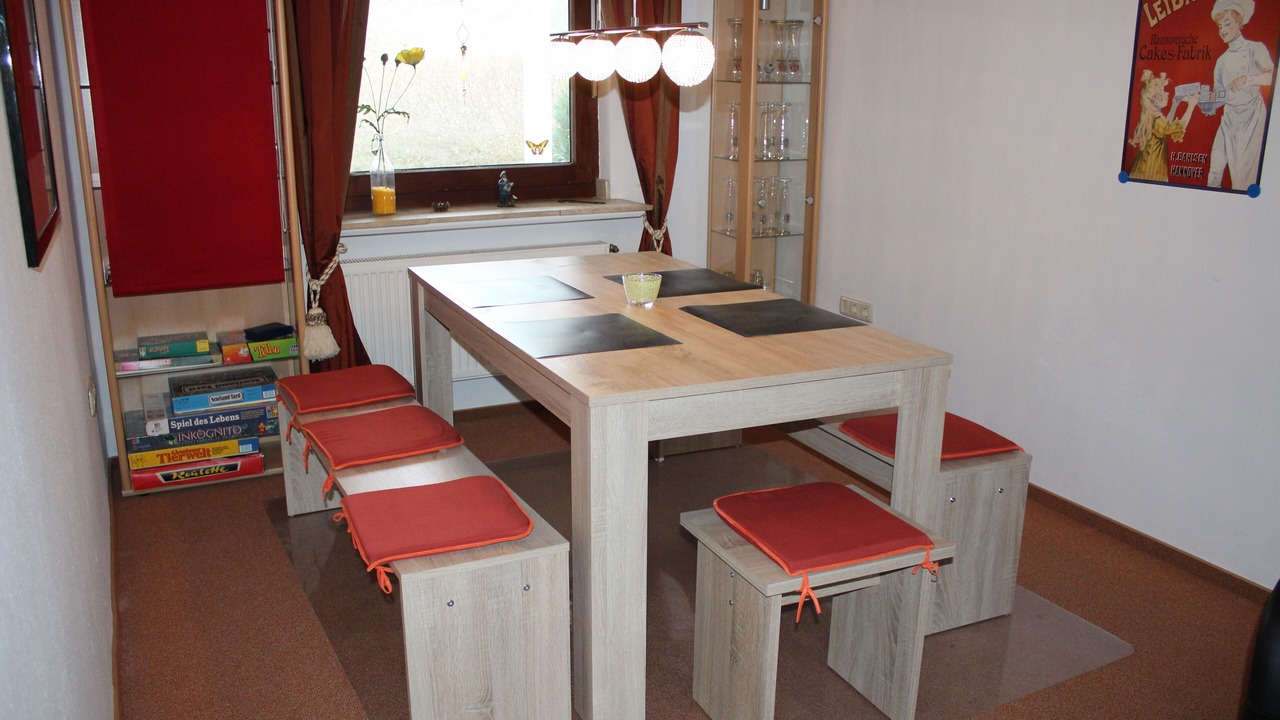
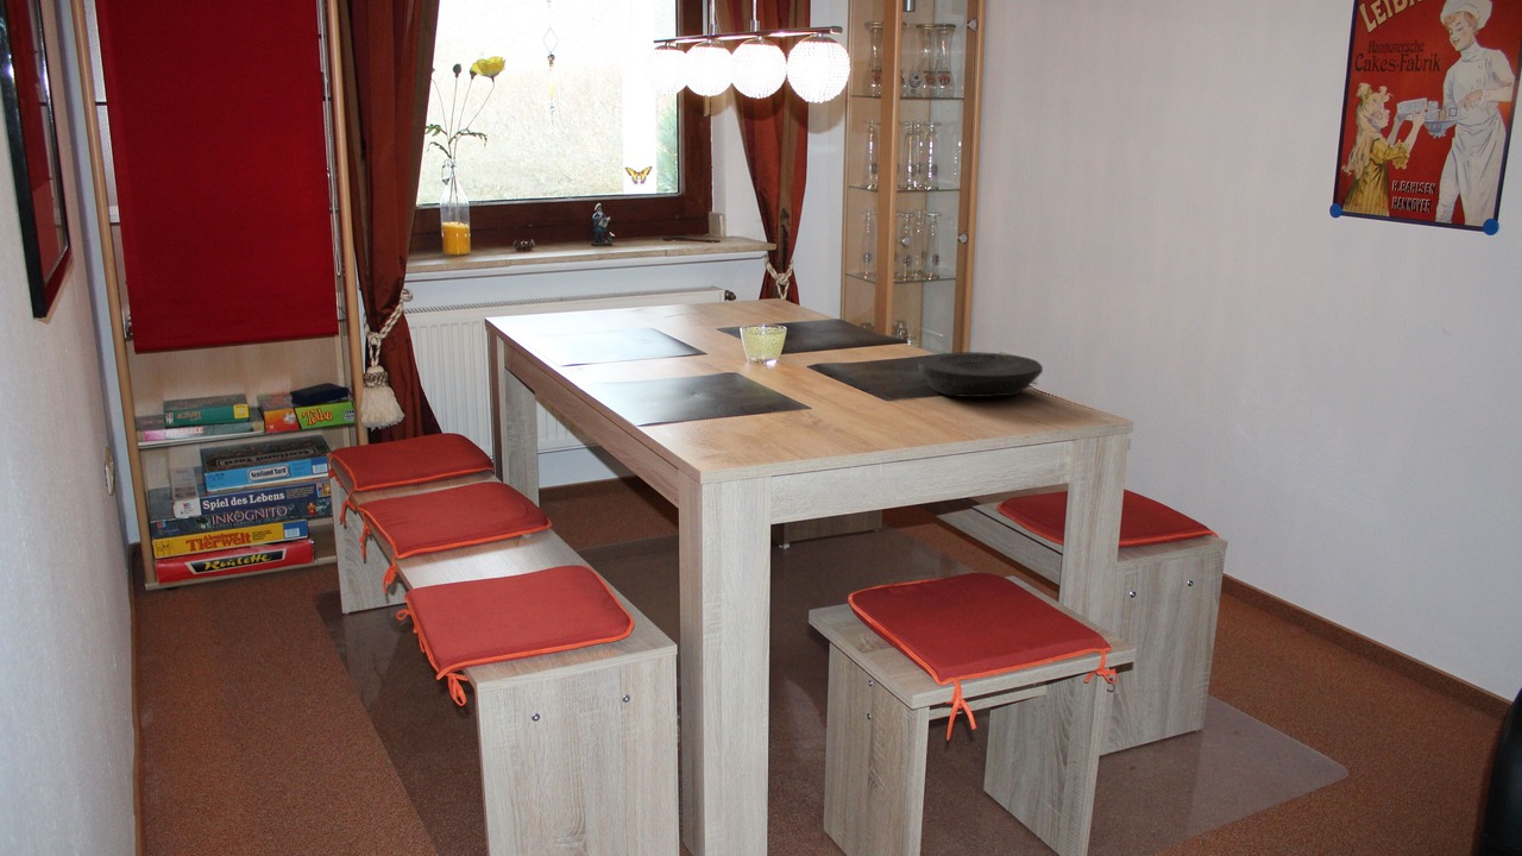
+ plate [918,351,1044,398]
